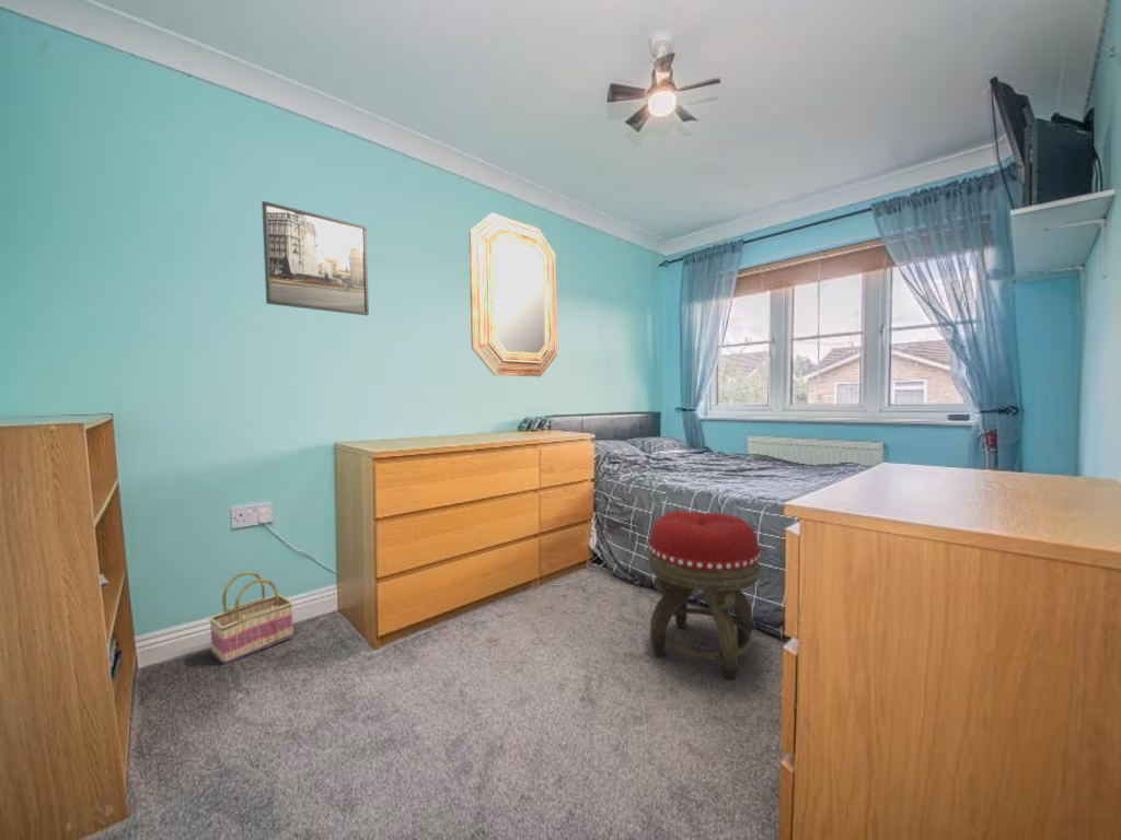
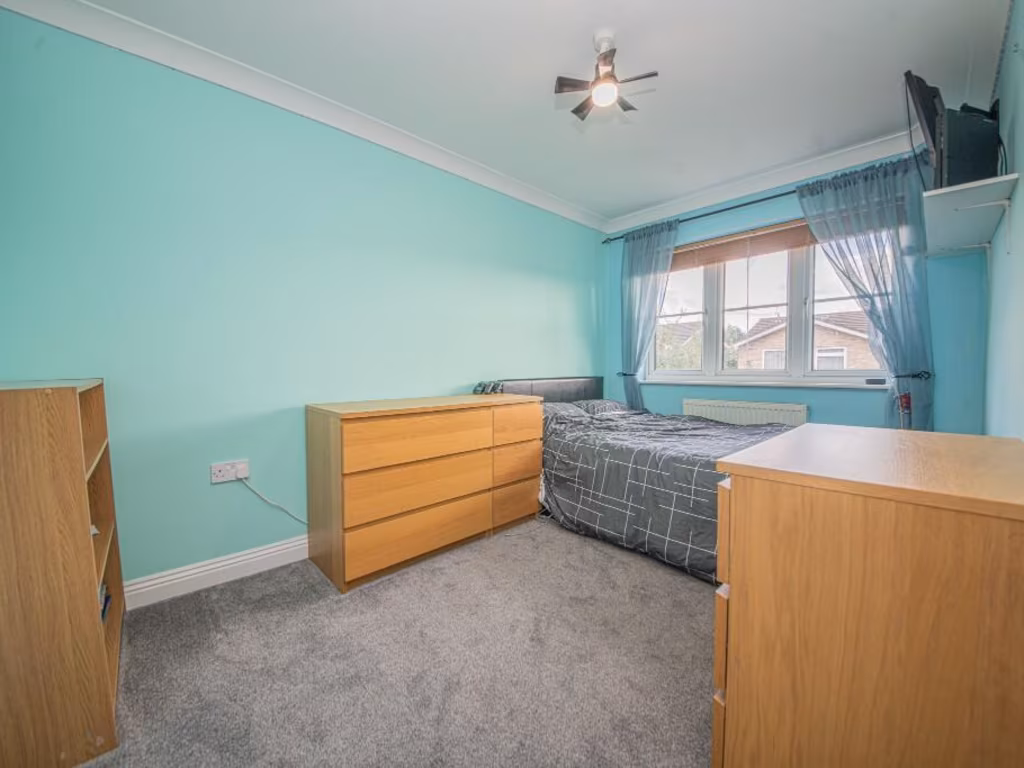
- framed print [261,200,370,316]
- home mirror [467,211,558,377]
- footstool [647,510,761,680]
- basket [208,571,294,665]
